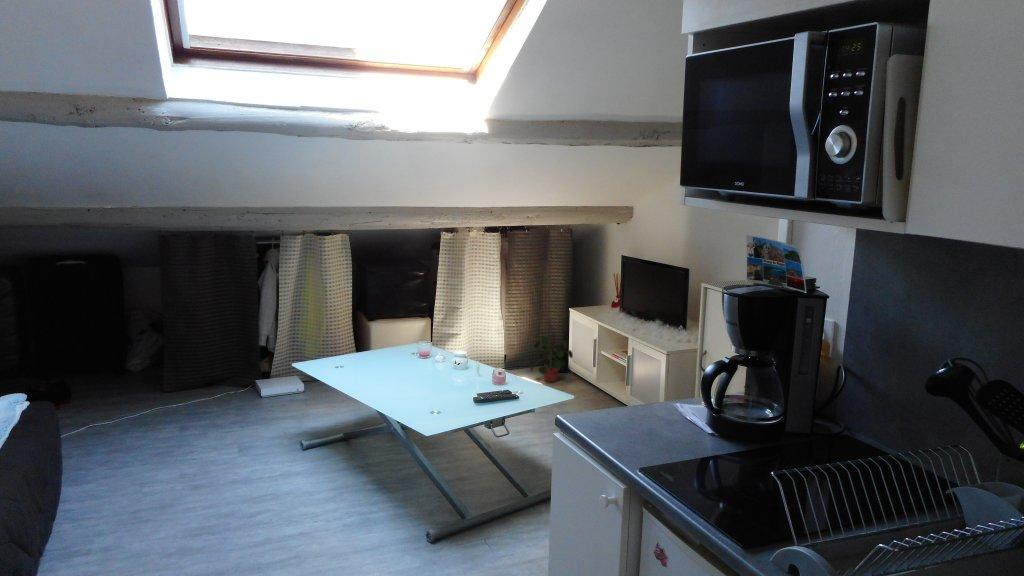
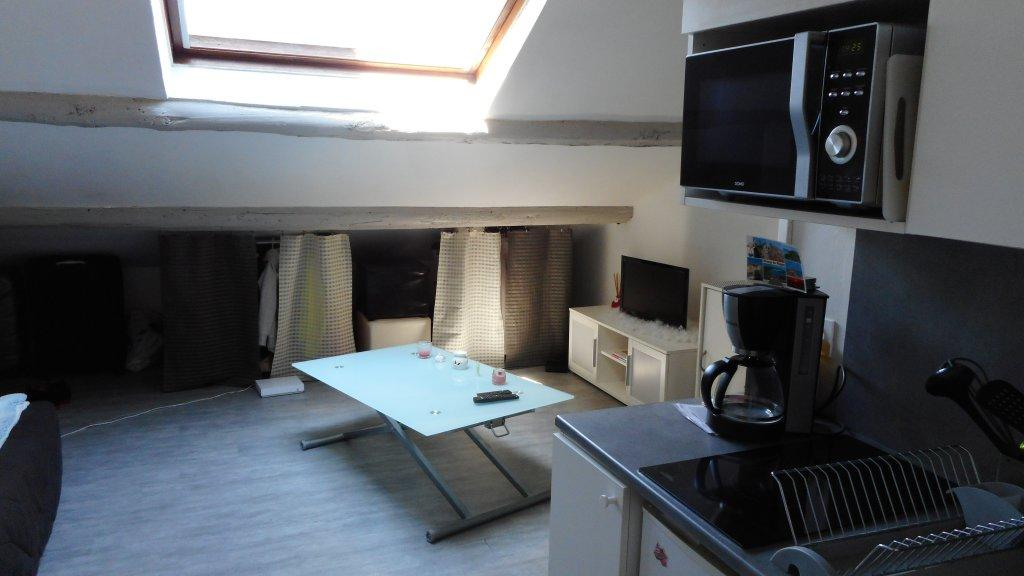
- potted plant [529,335,574,383]
